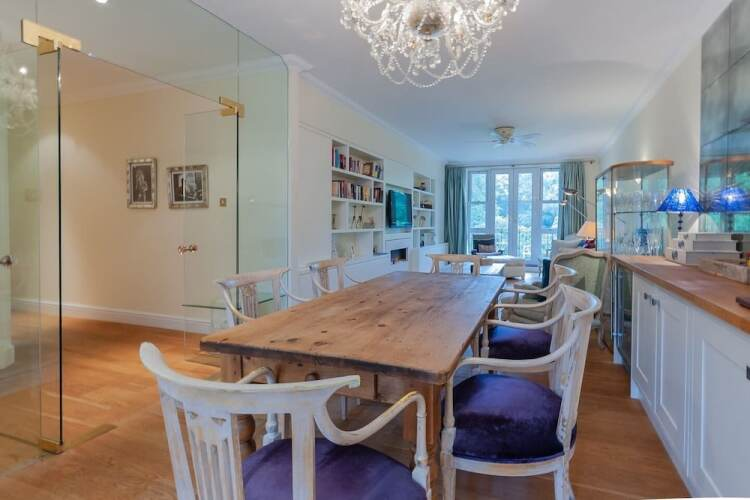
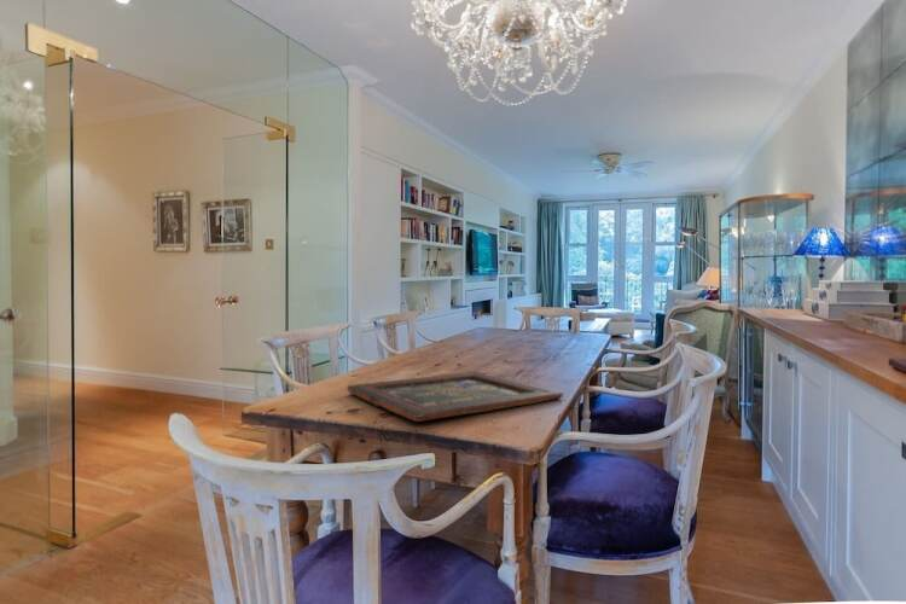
+ religious icon [345,371,564,423]
